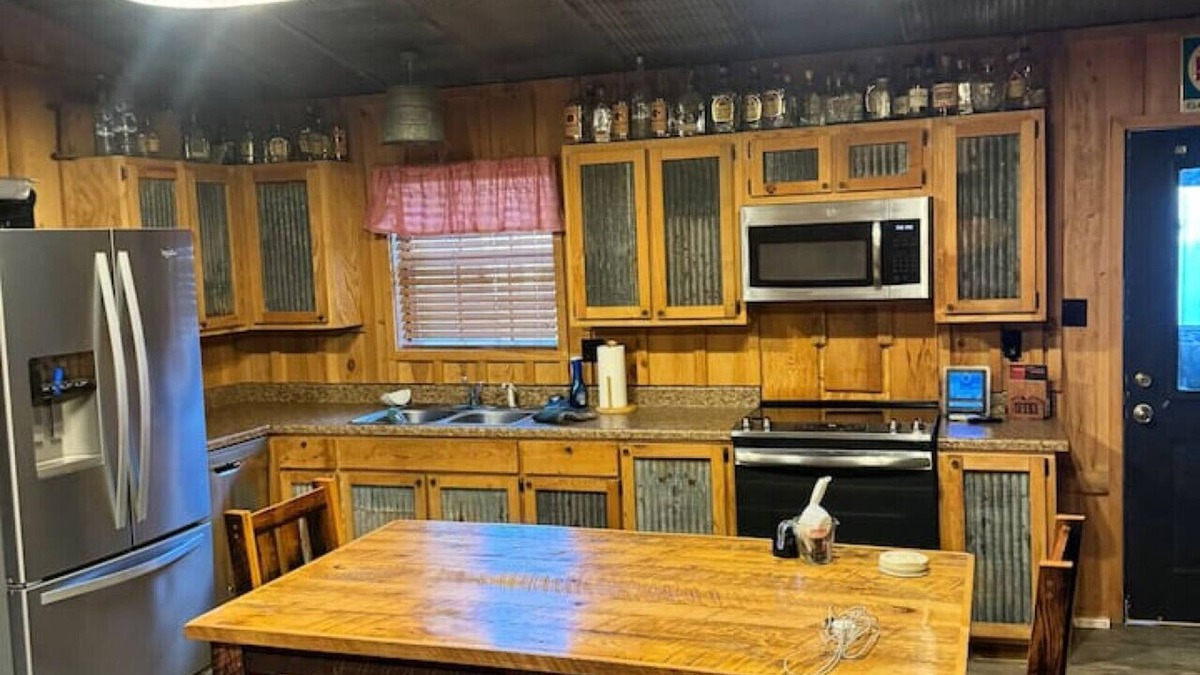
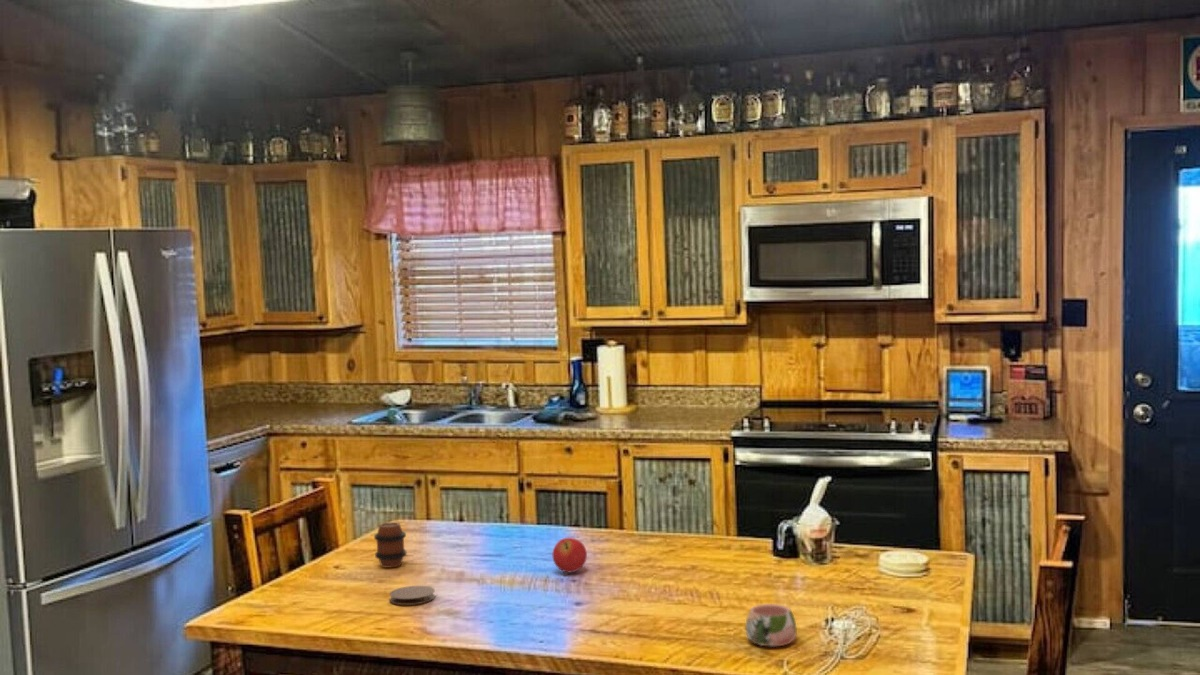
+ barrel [373,521,408,569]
+ mug [745,603,798,647]
+ fruit [552,537,588,573]
+ coaster [388,585,436,606]
